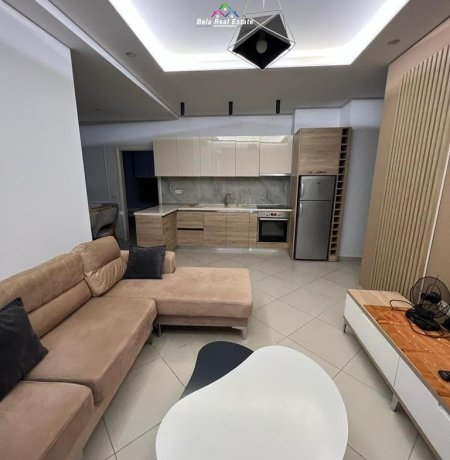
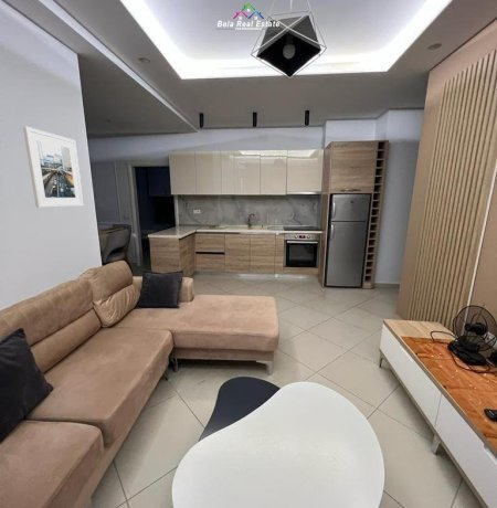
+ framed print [22,125,84,209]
